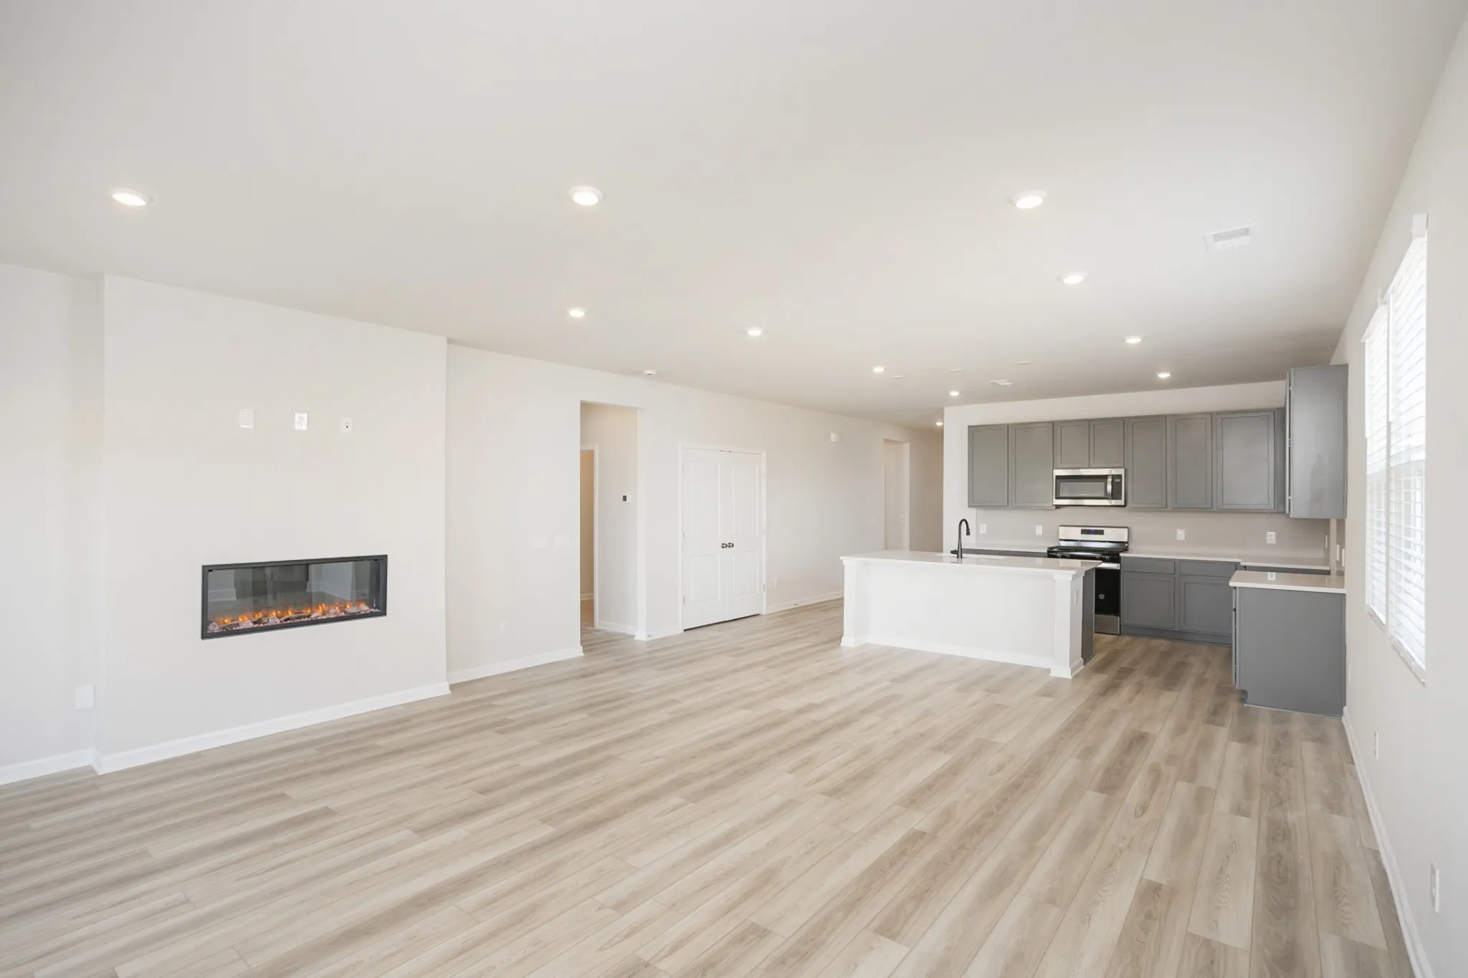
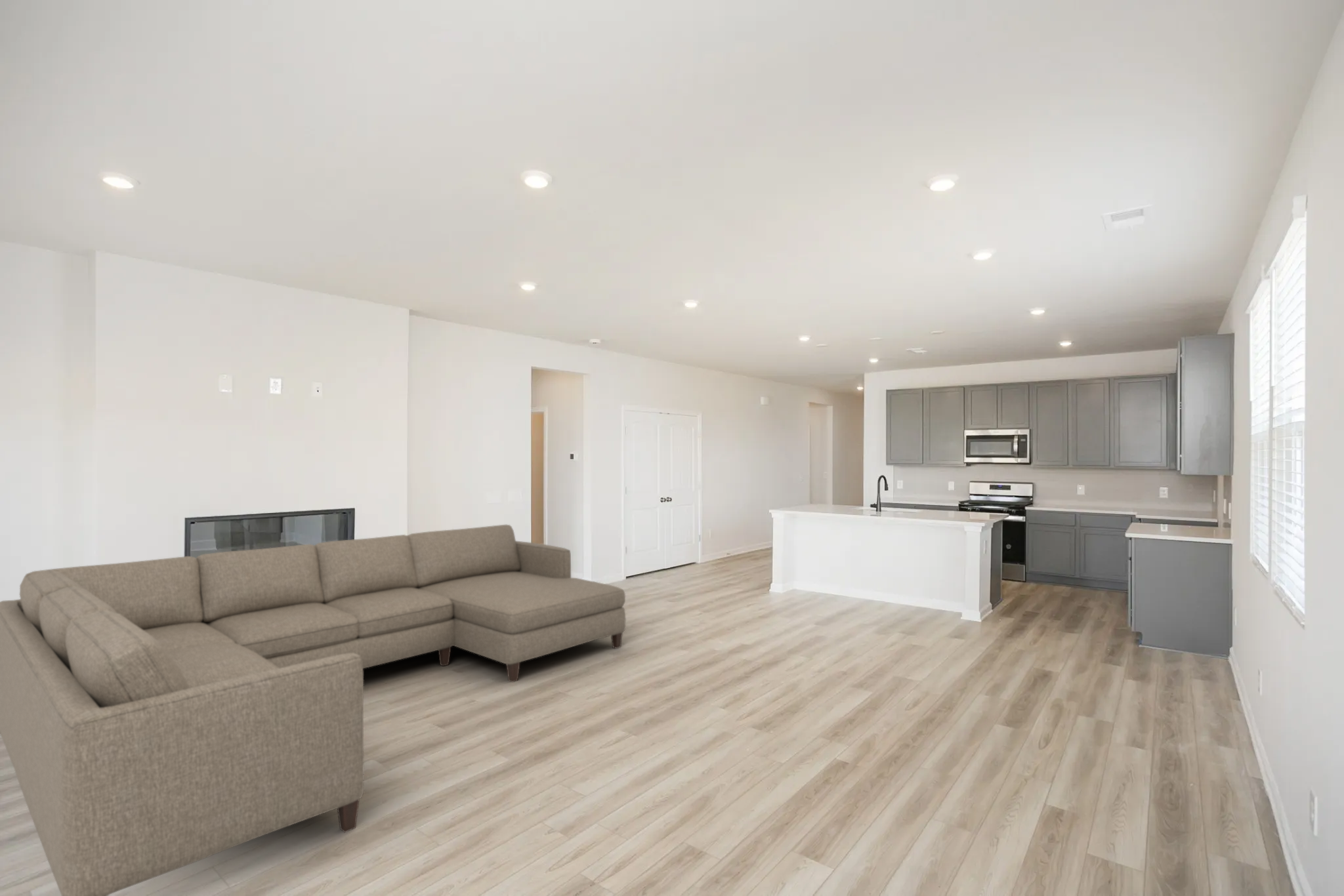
+ sofa [0,524,627,896]
